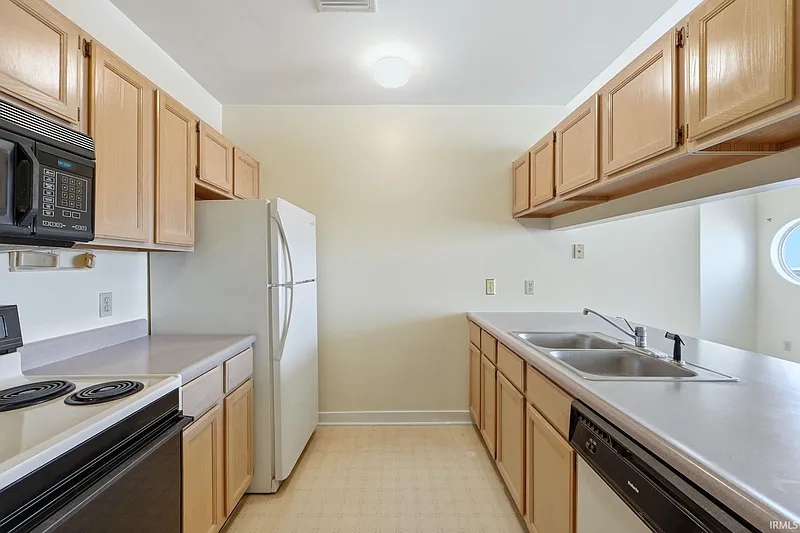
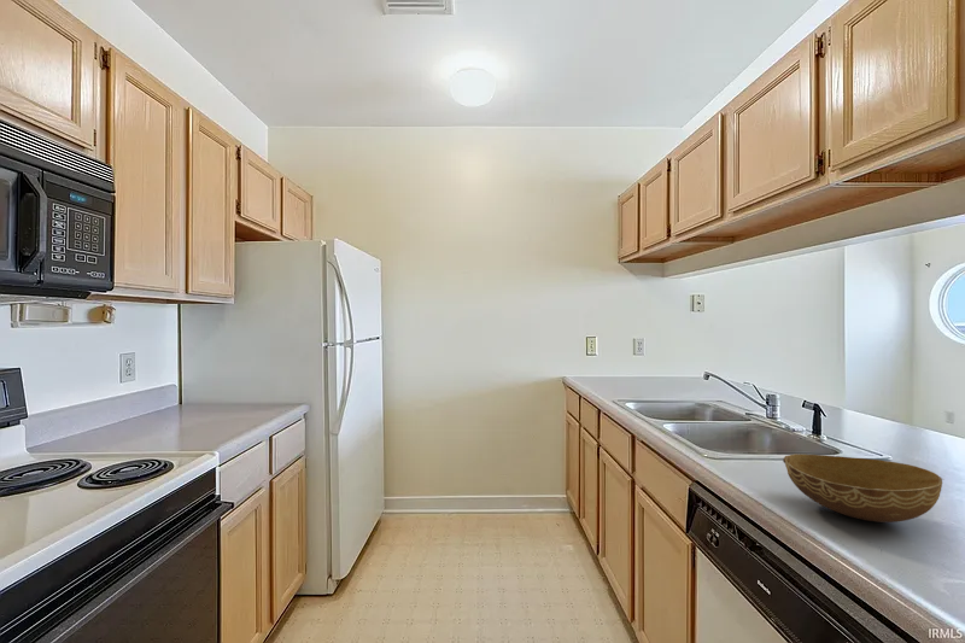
+ bowl [782,452,943,524]
